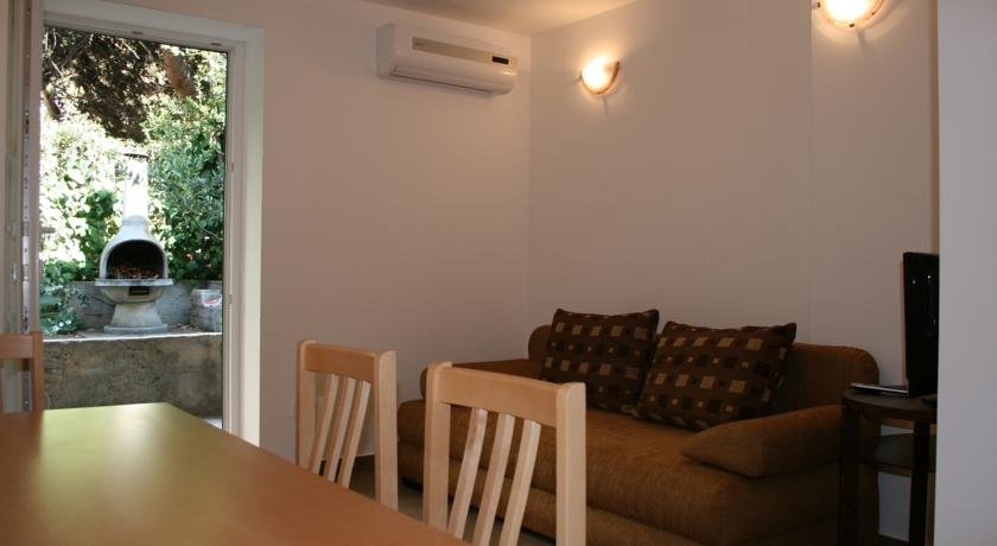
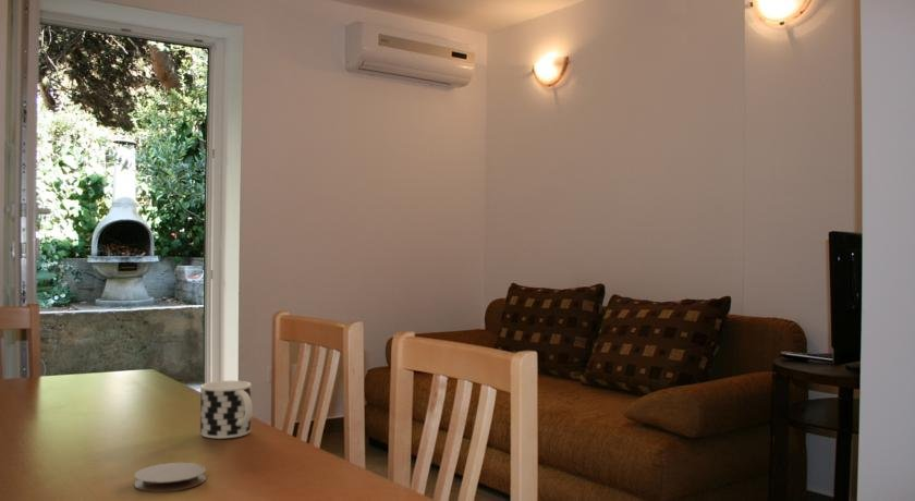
+ cup [199,379,254,440]
+ coaster [133,462,207,493]
